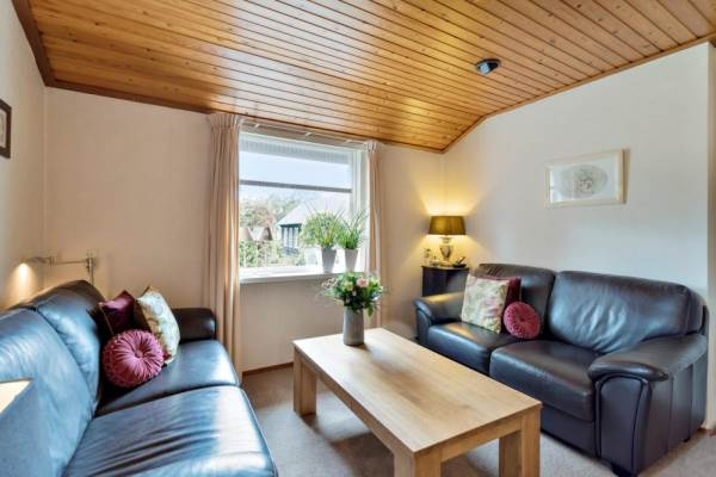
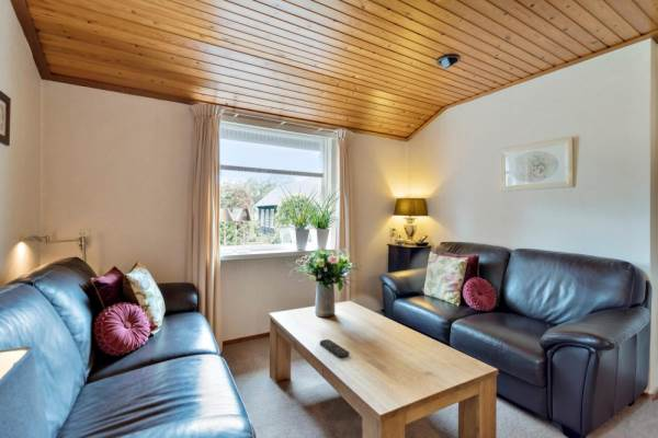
+ remote control [319,338,350,358]
